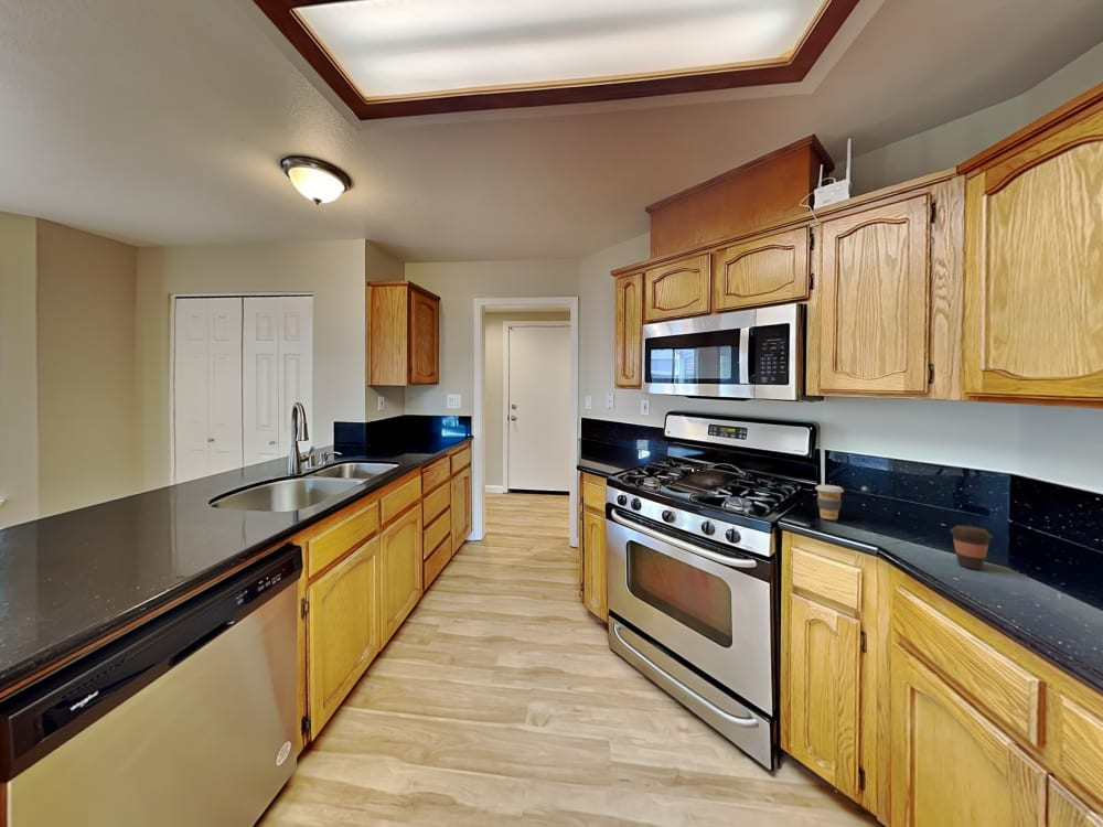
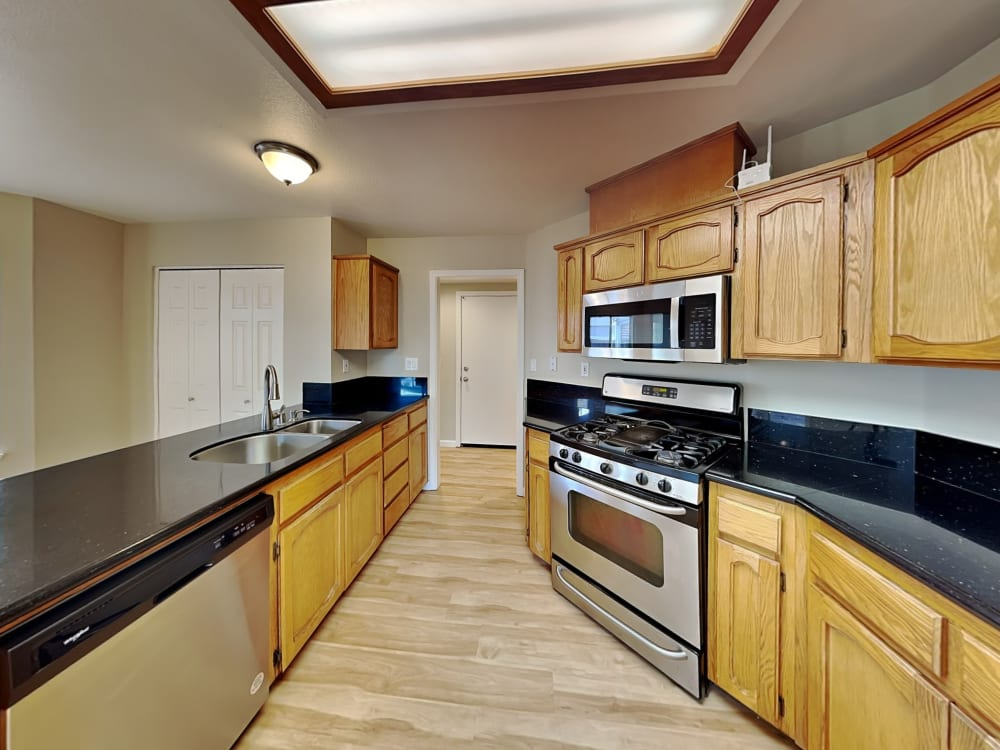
- coffee cup [814,484,845,520]
- coffee cup [949,525,994,570]
